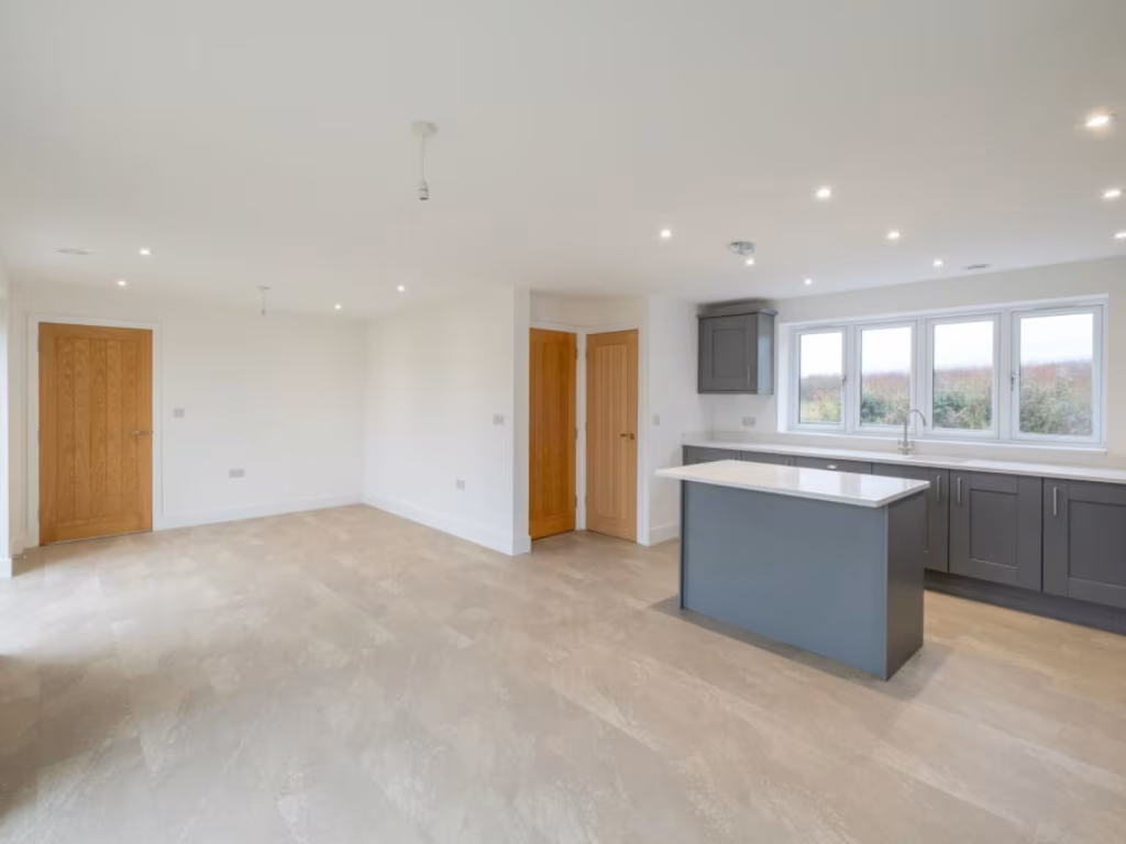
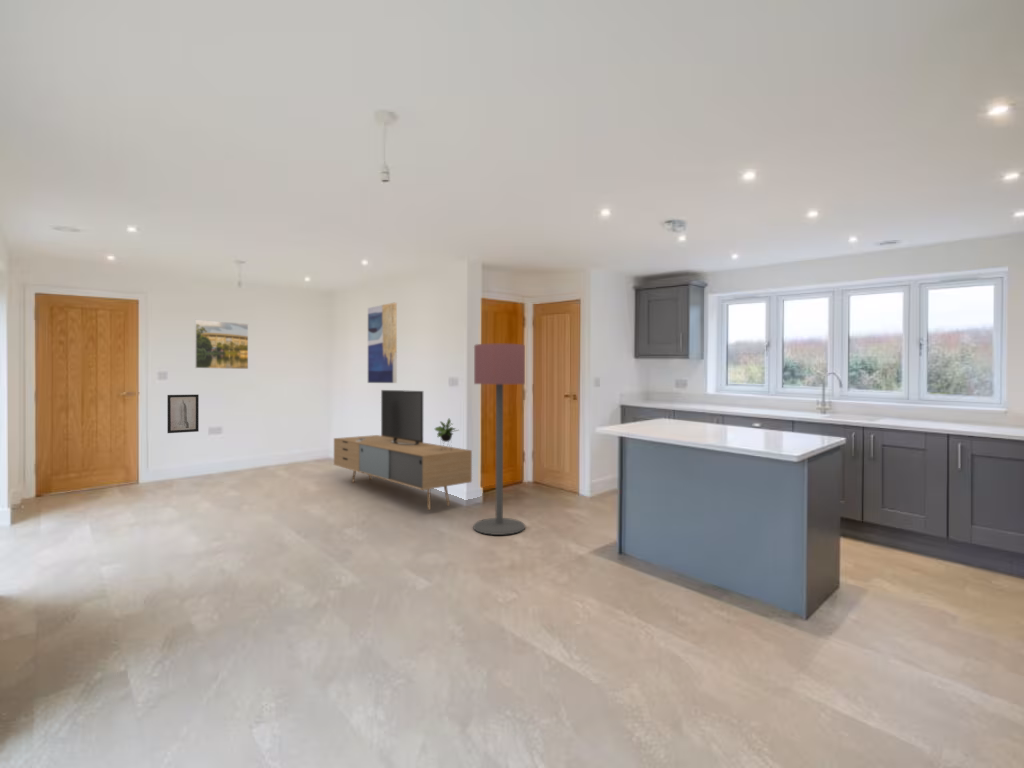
+ floor lamp [472,343,526,536]
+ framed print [194,319,249,370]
+ wall art [367,302,398,384]
+ wall art [166,394,200,434]
+ media console [333,389,473,511]
